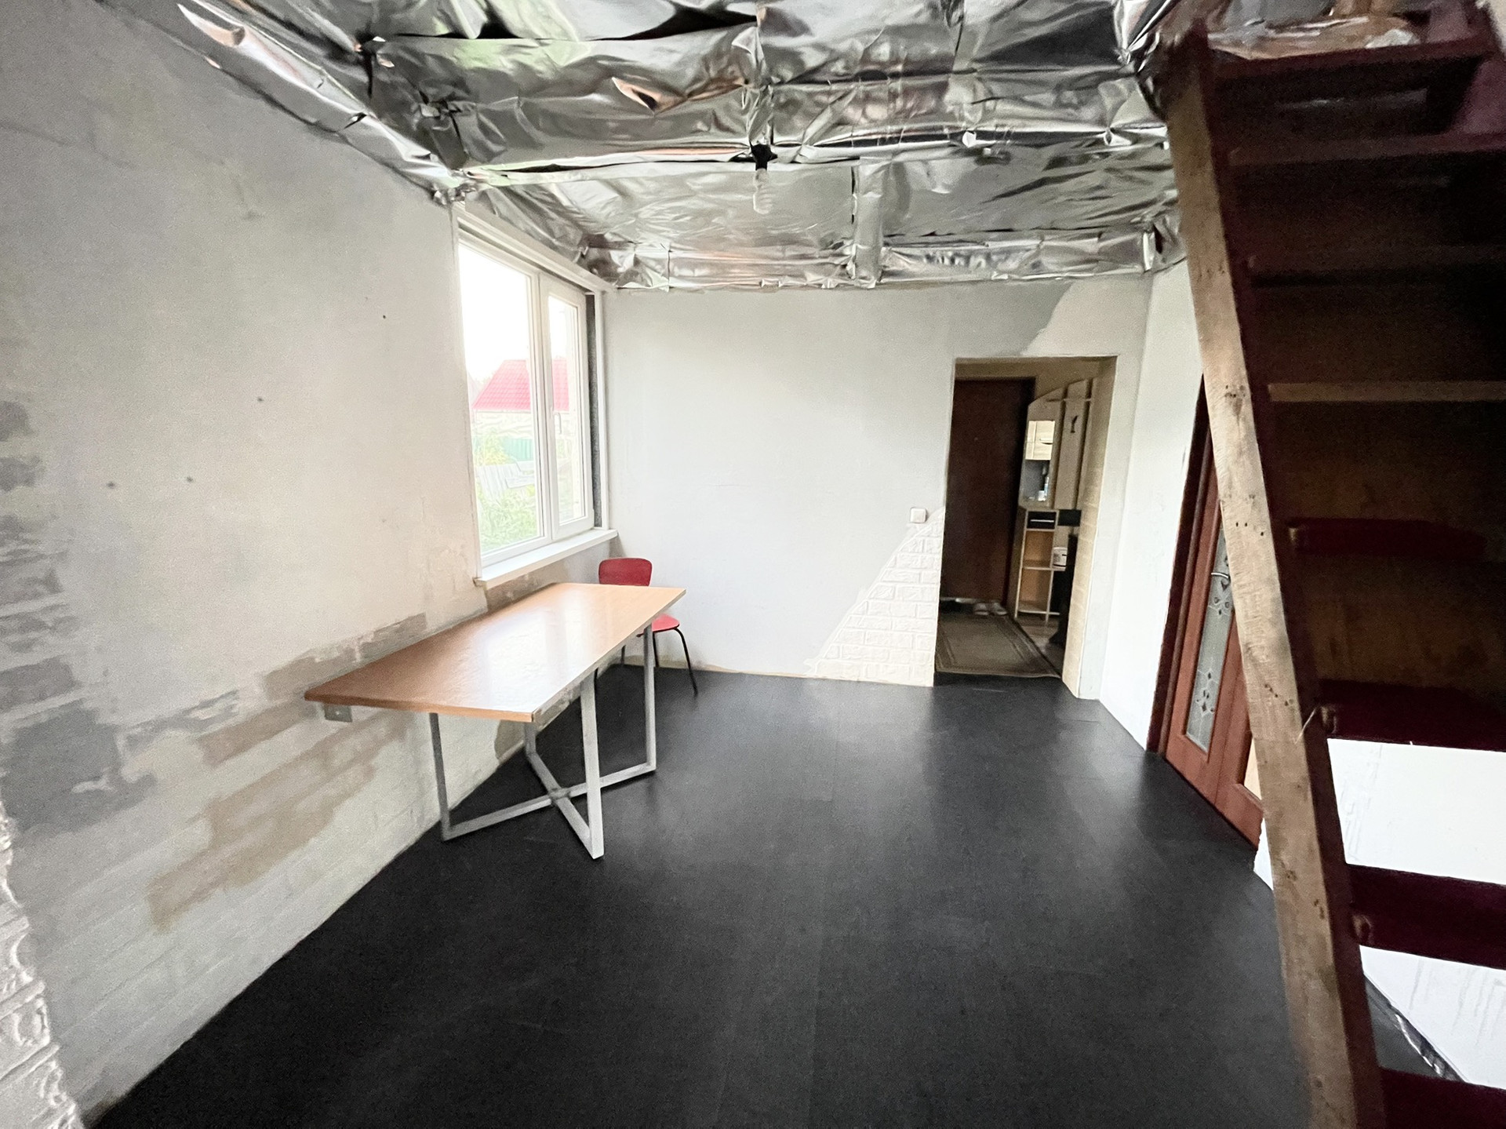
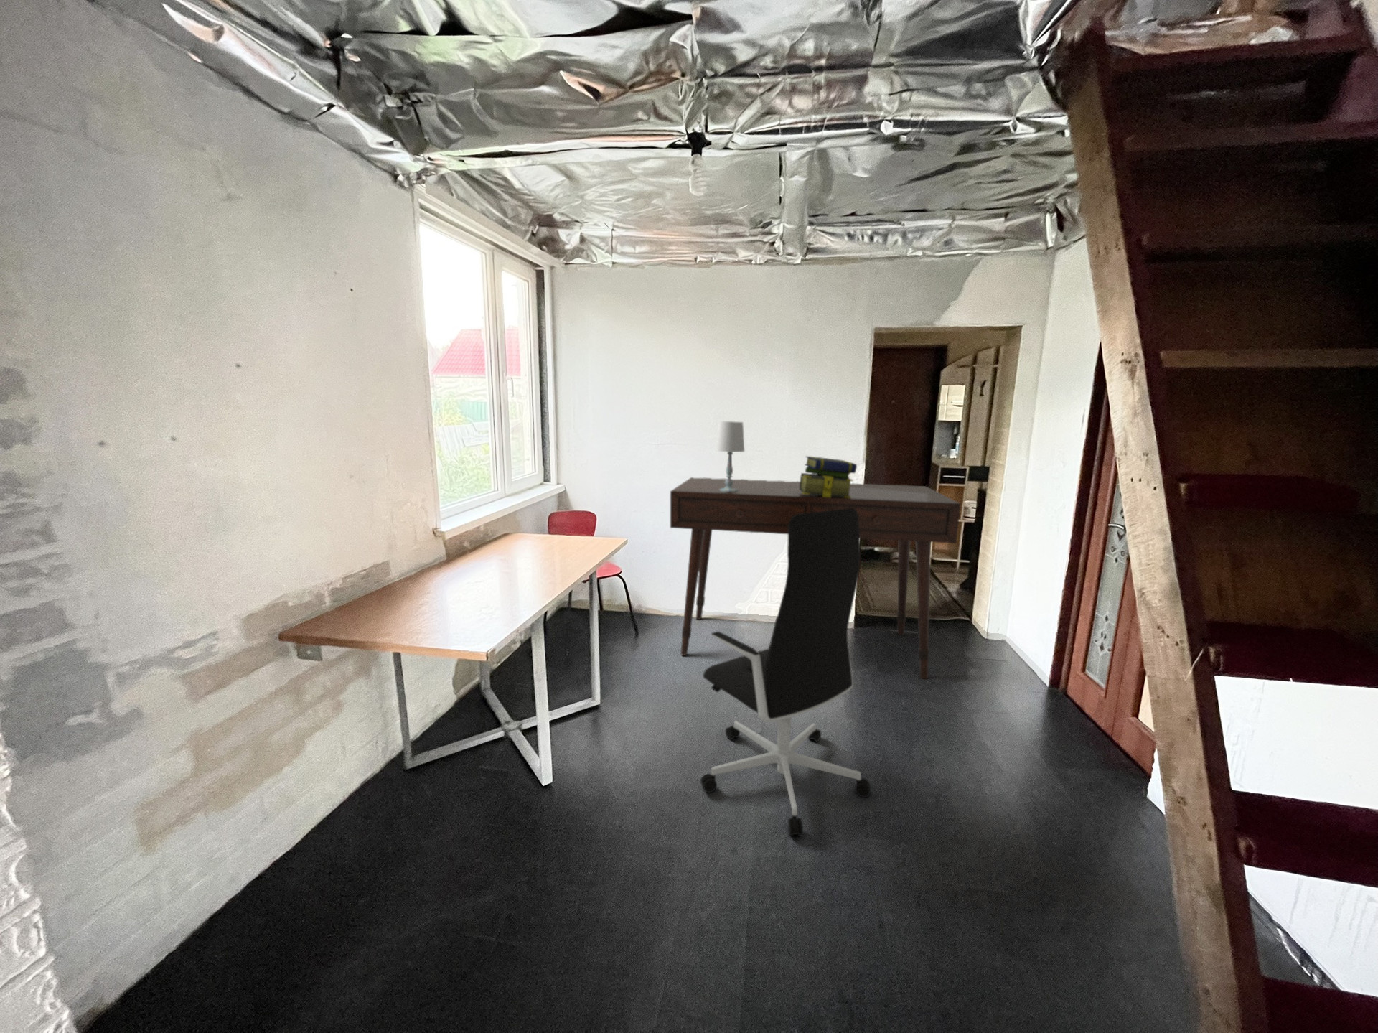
+ stack of books [800,455,857,498]
+ desk [669,476,961,680]
+ office chair [700,508,871,837]
+ table lamp [715,421,745,492]
